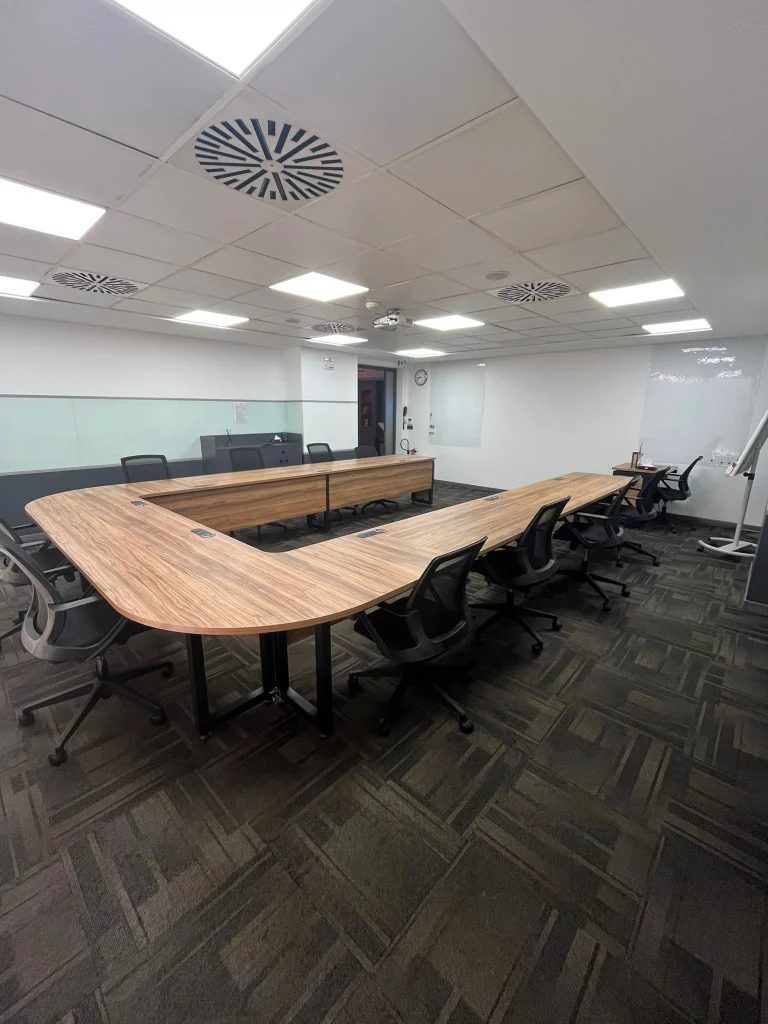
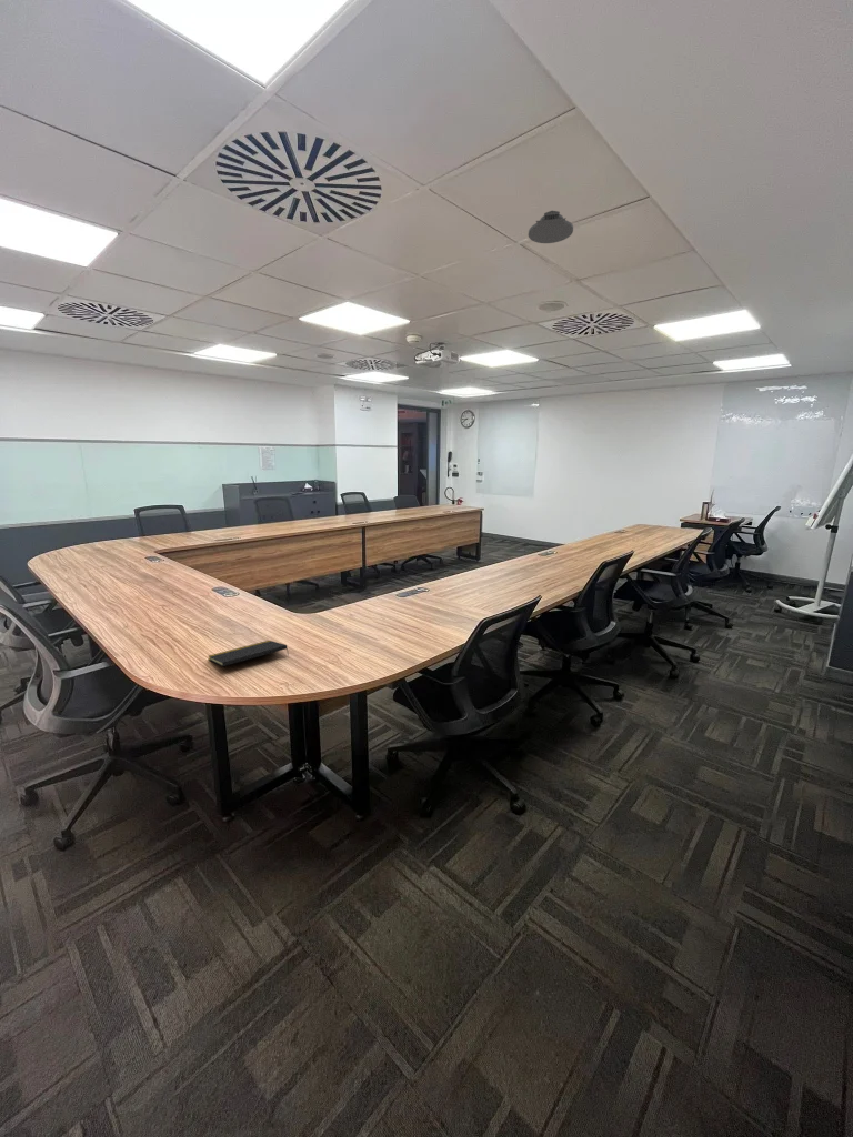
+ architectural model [528,210,574,244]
+ notepad [208,640,290,667]
